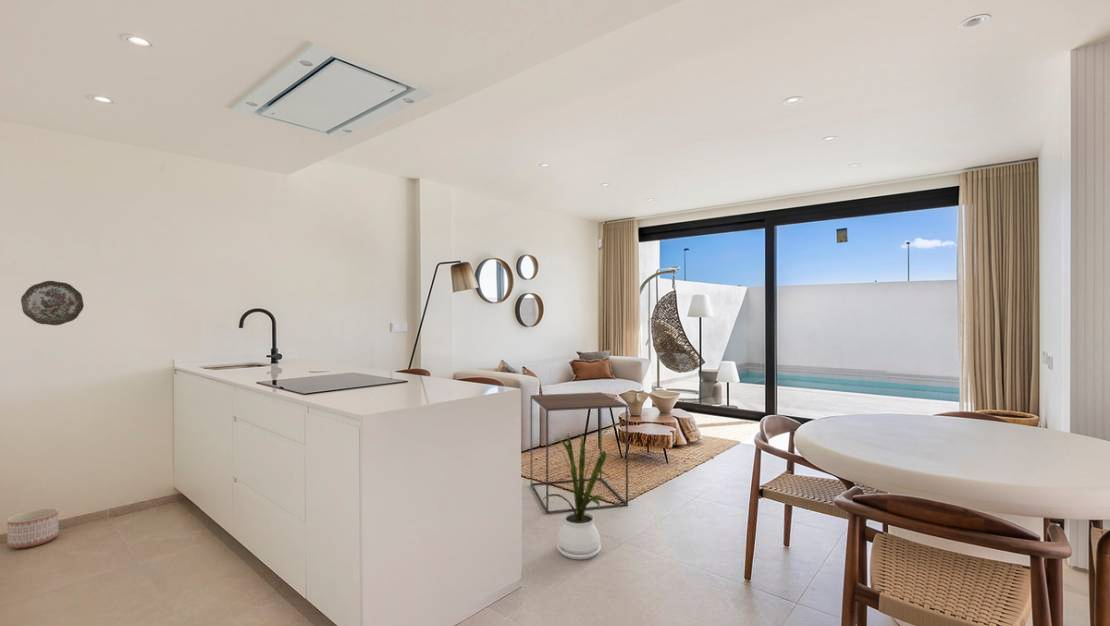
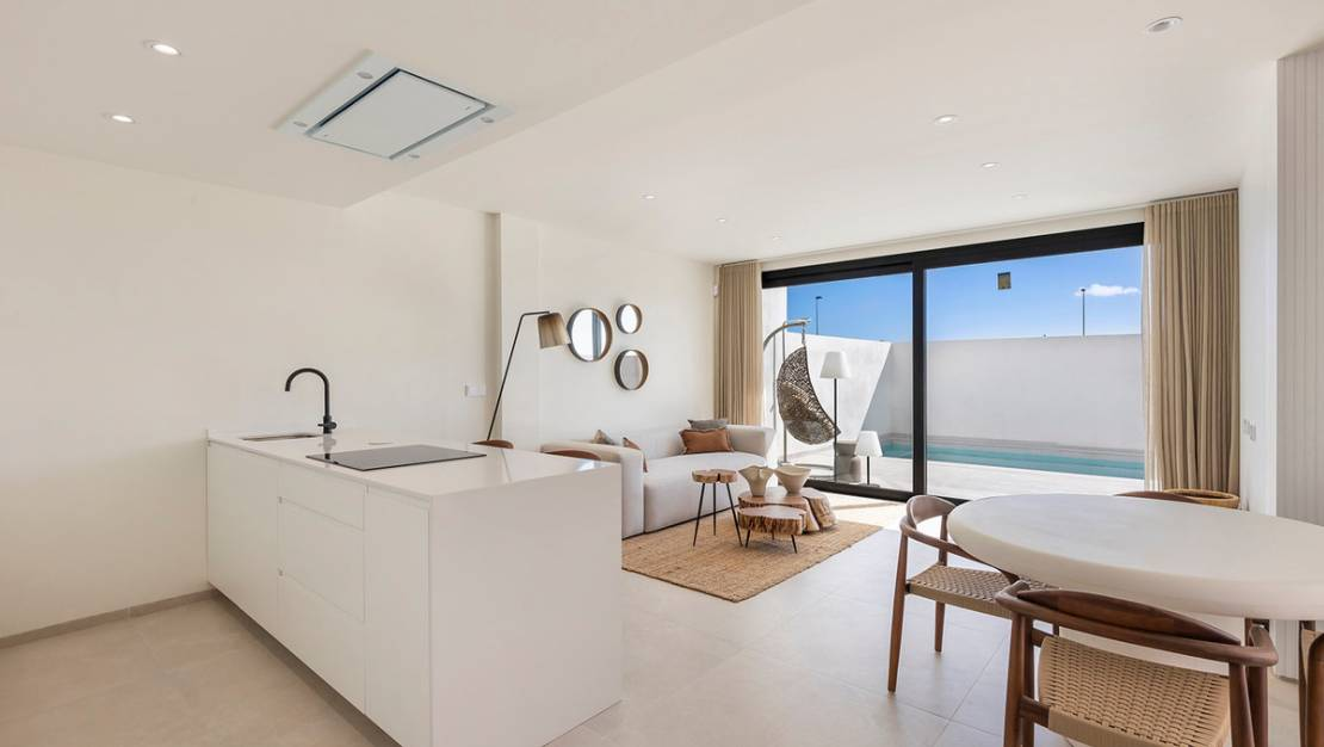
- house plant [541,421,626,560]
- decorative plate [20,280,85,326]
- planter [6,507,59,550]
- side table [529,391,629,515]
